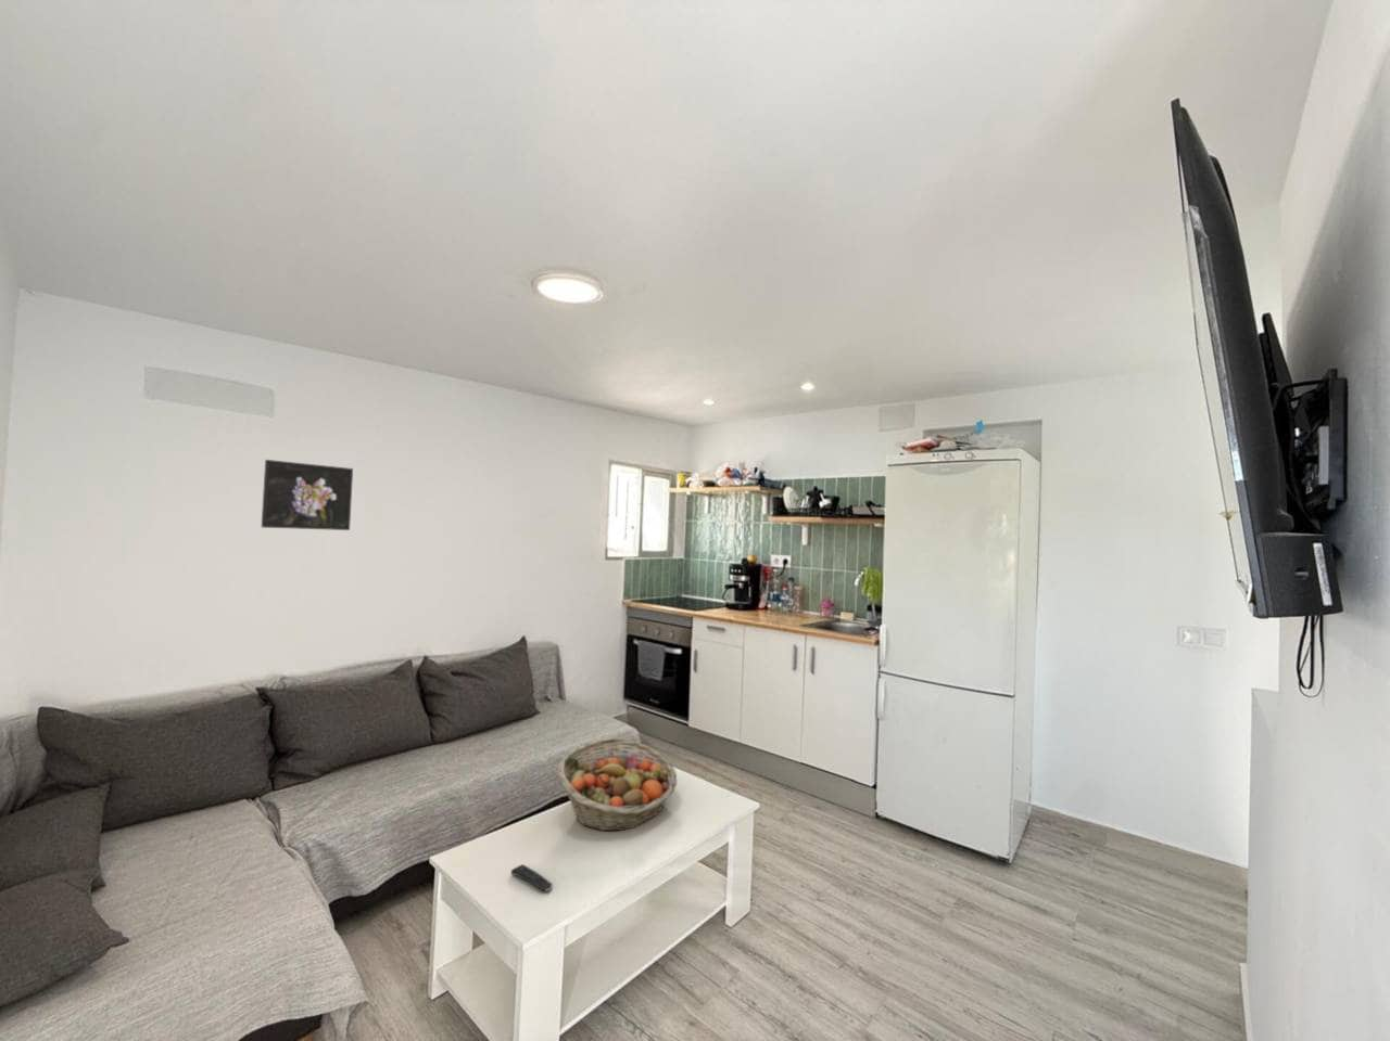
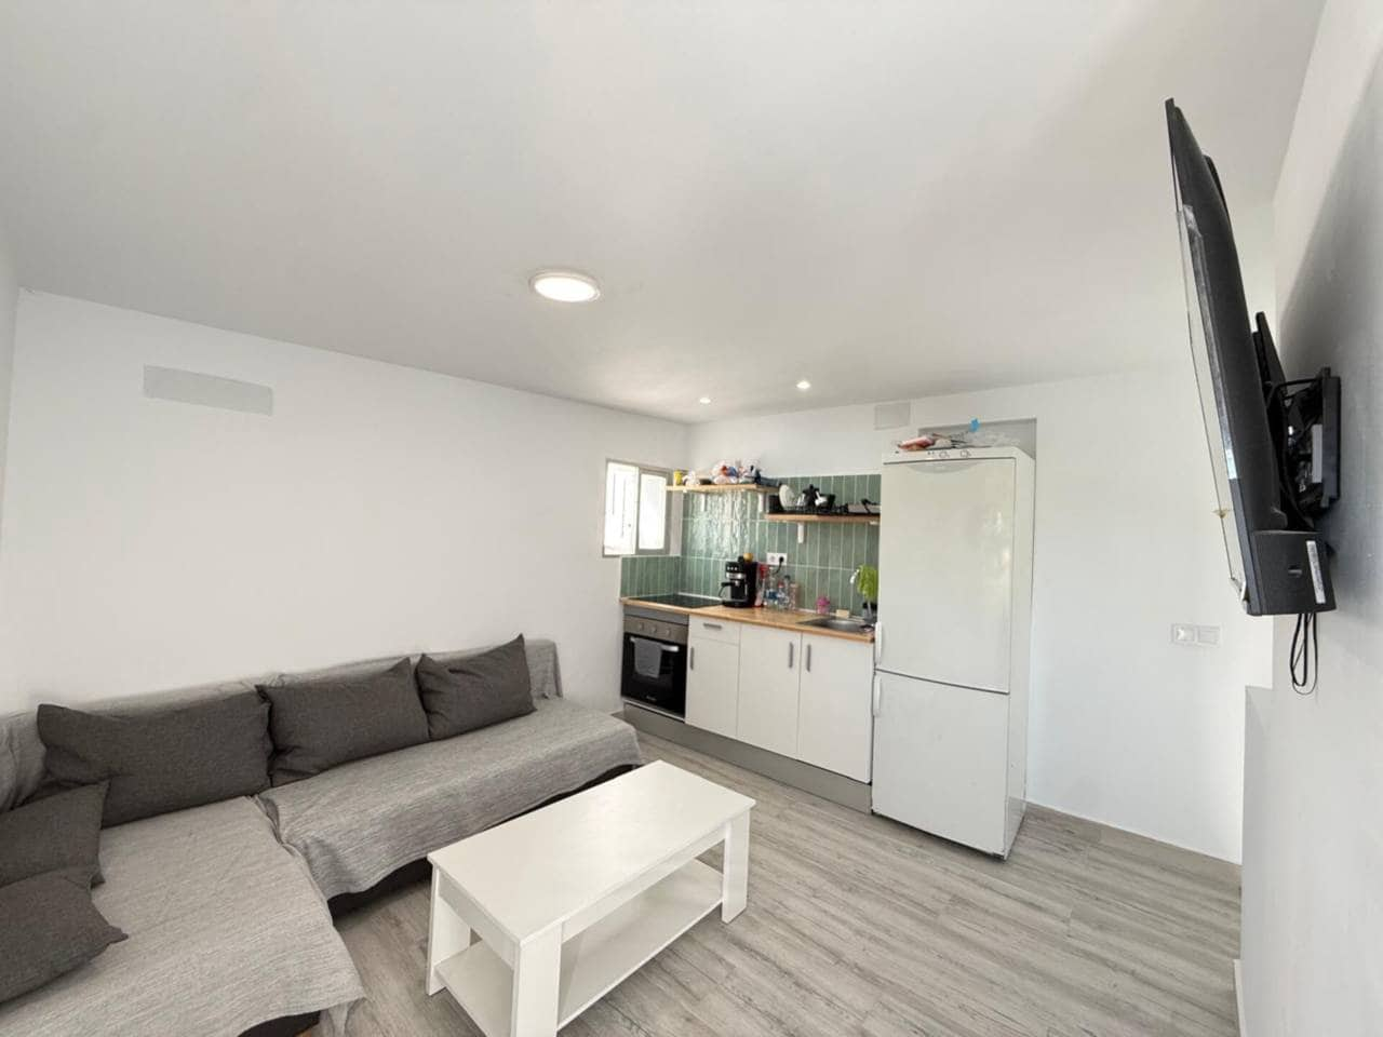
- fruit basket [557,736,677,832]
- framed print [260,458,354,531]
- remote control [510,863,553,892]
